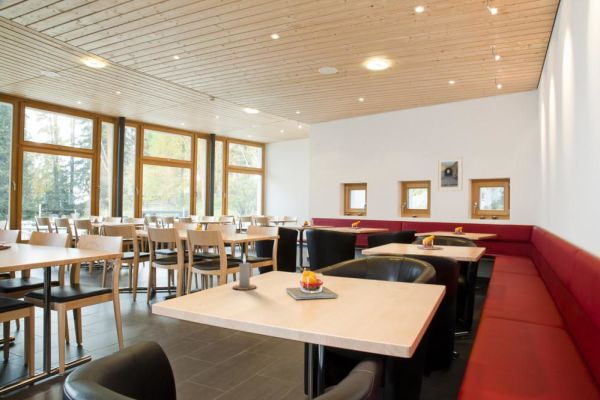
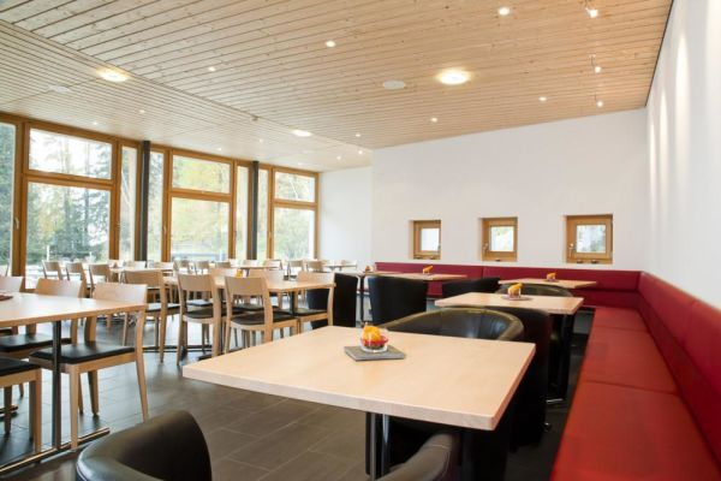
- candle [232,252,257,291]
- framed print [436,156,463,192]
